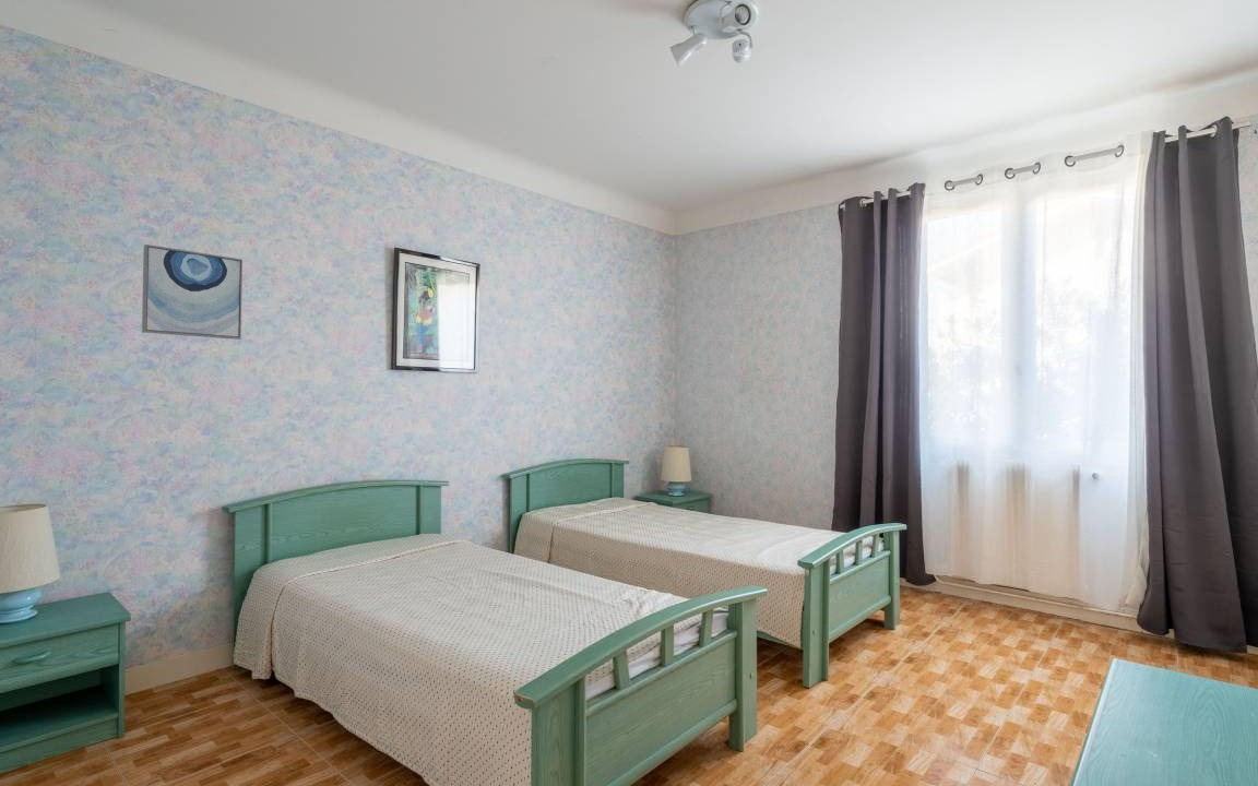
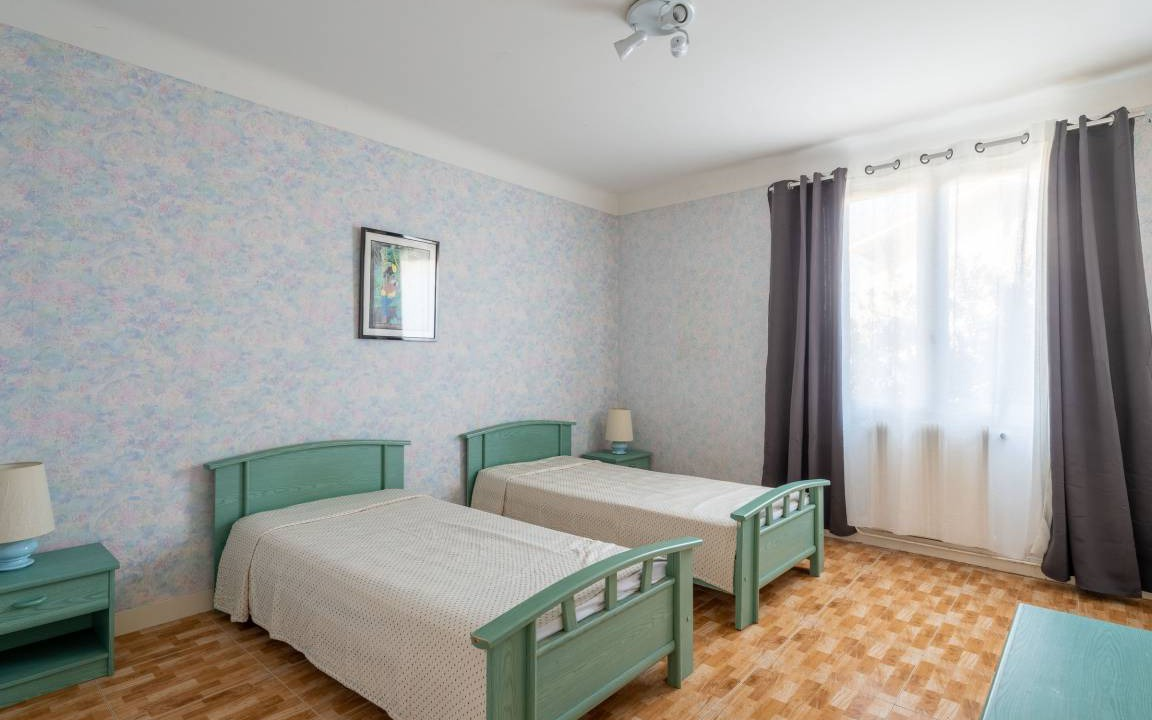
- wall art [141,243,244,341]
